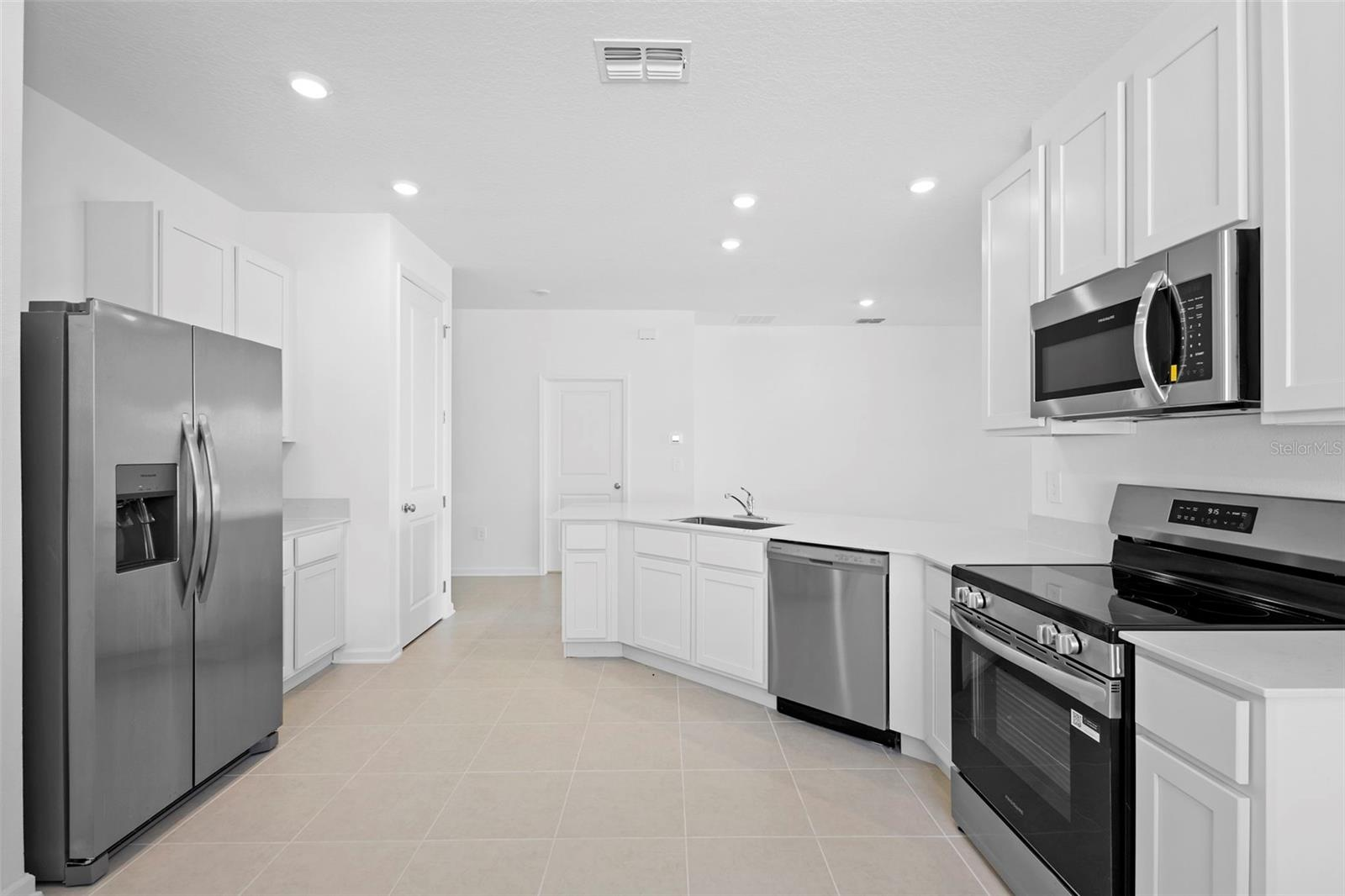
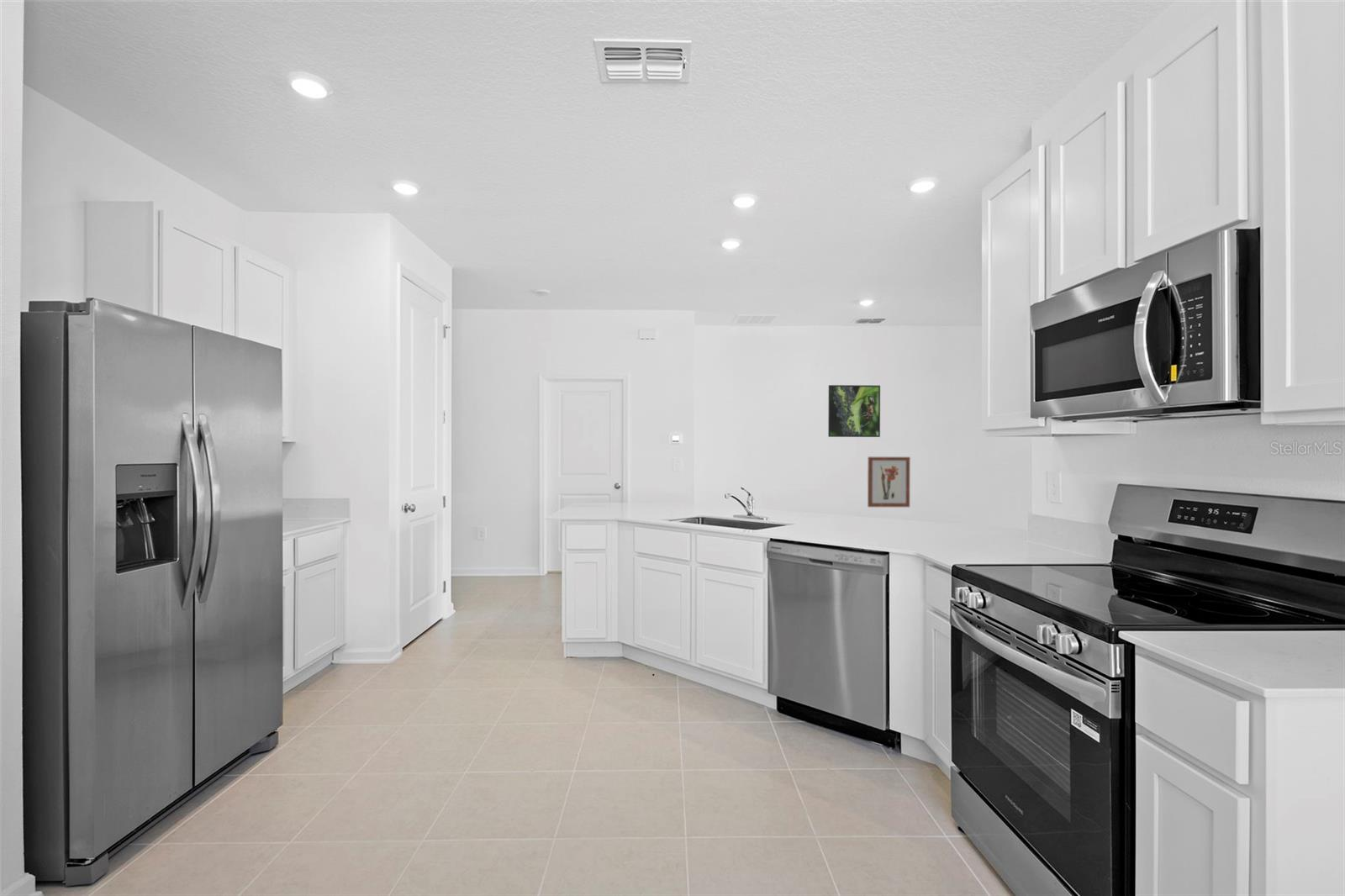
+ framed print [827,384,881,438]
+ wall art [867,456,911,508]
